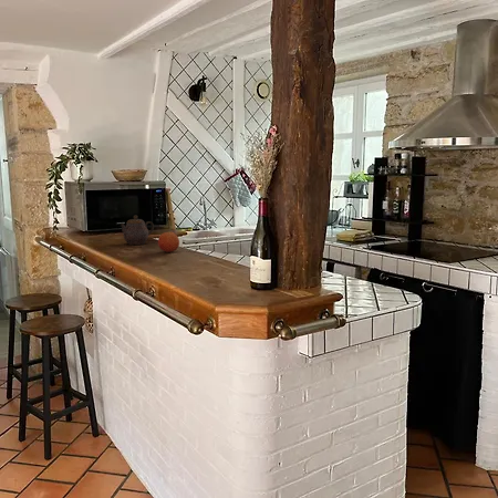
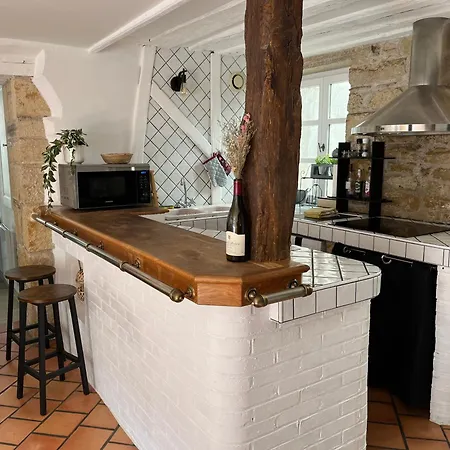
- fruit [157,230,180,253]
- teapot [120,215,155,246]
